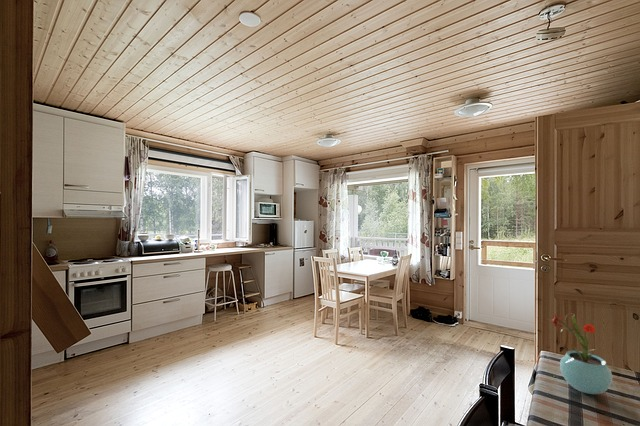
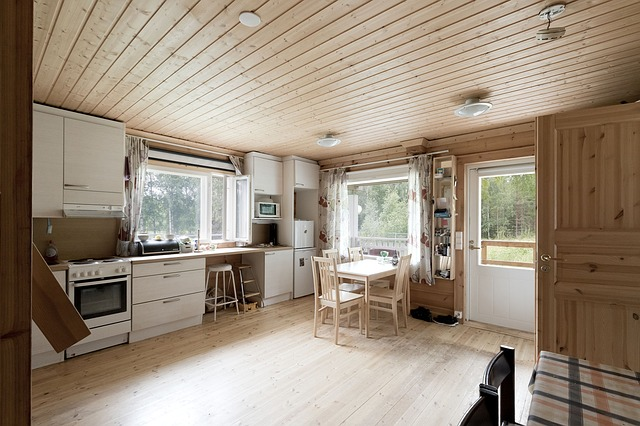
- potted flower [545,313,613,395]
